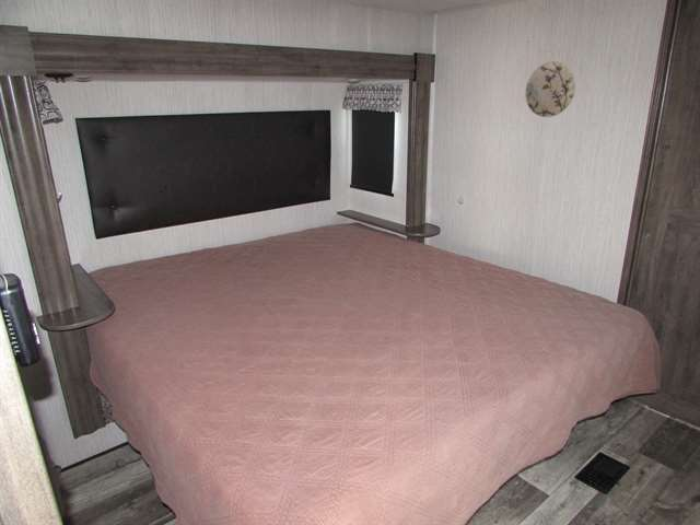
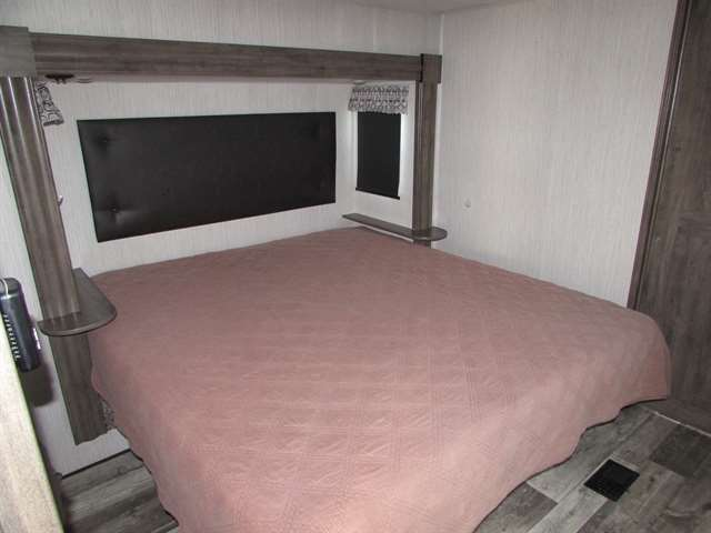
- decorative plate [524,60,576,118]
